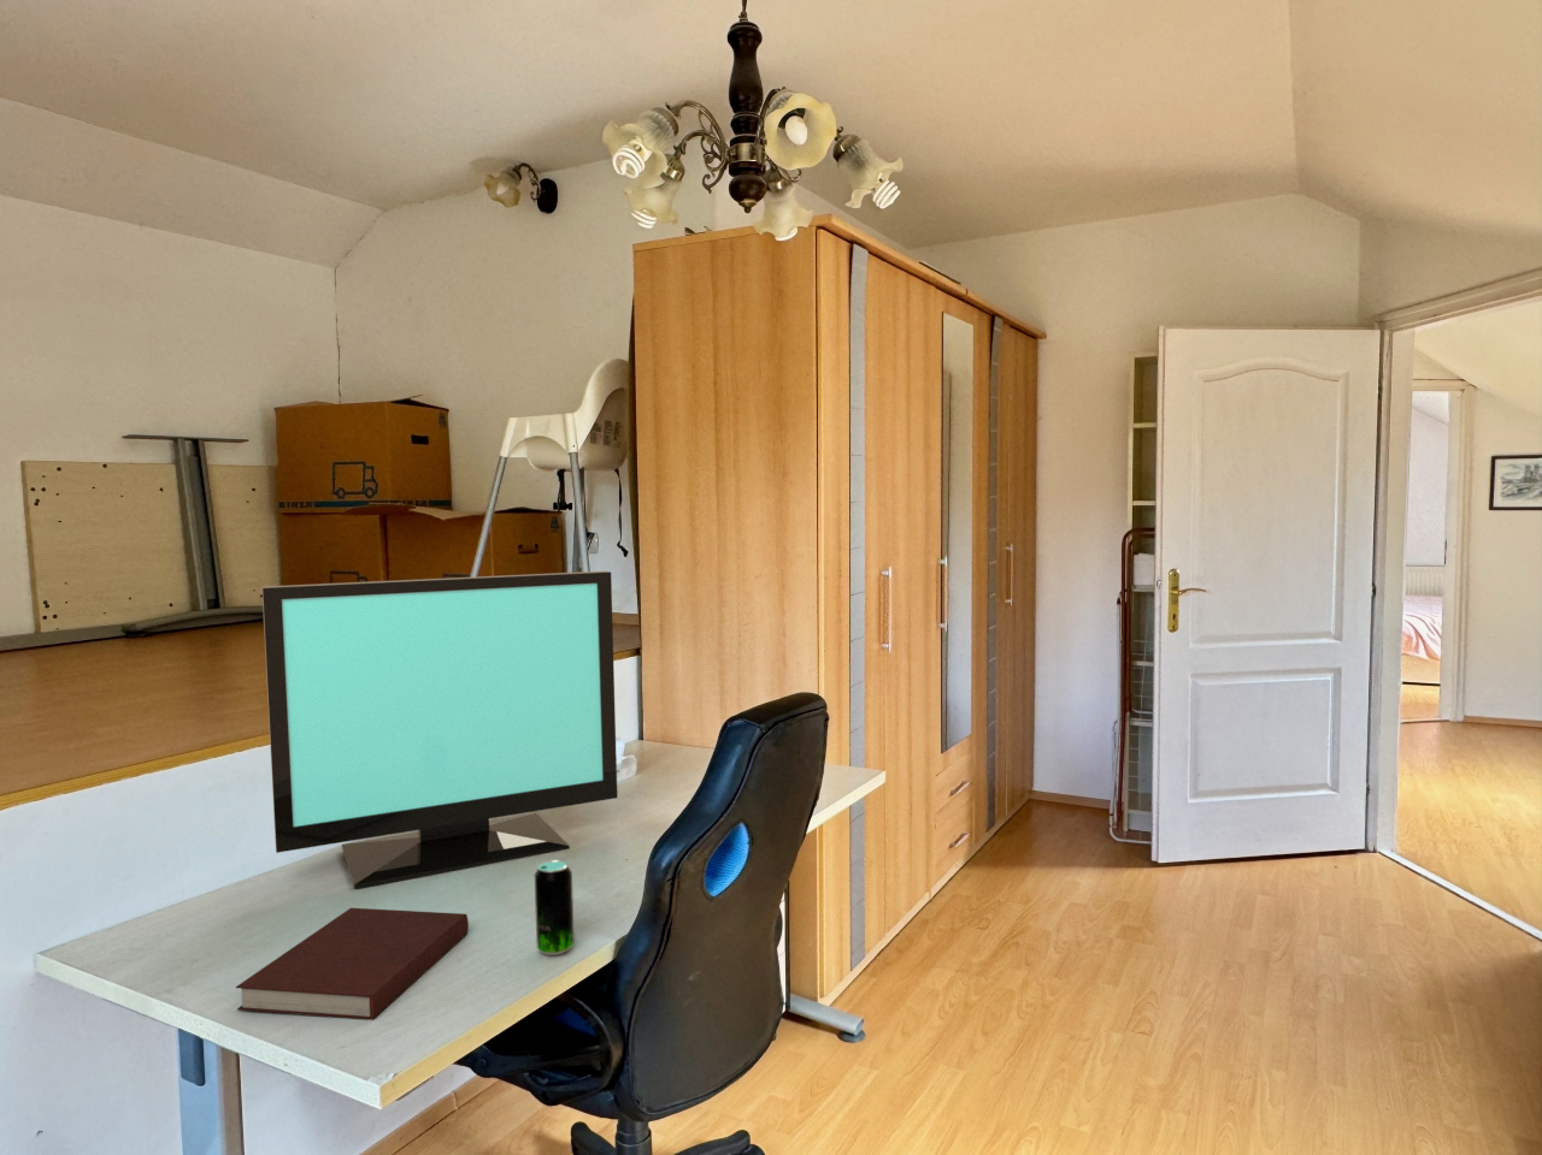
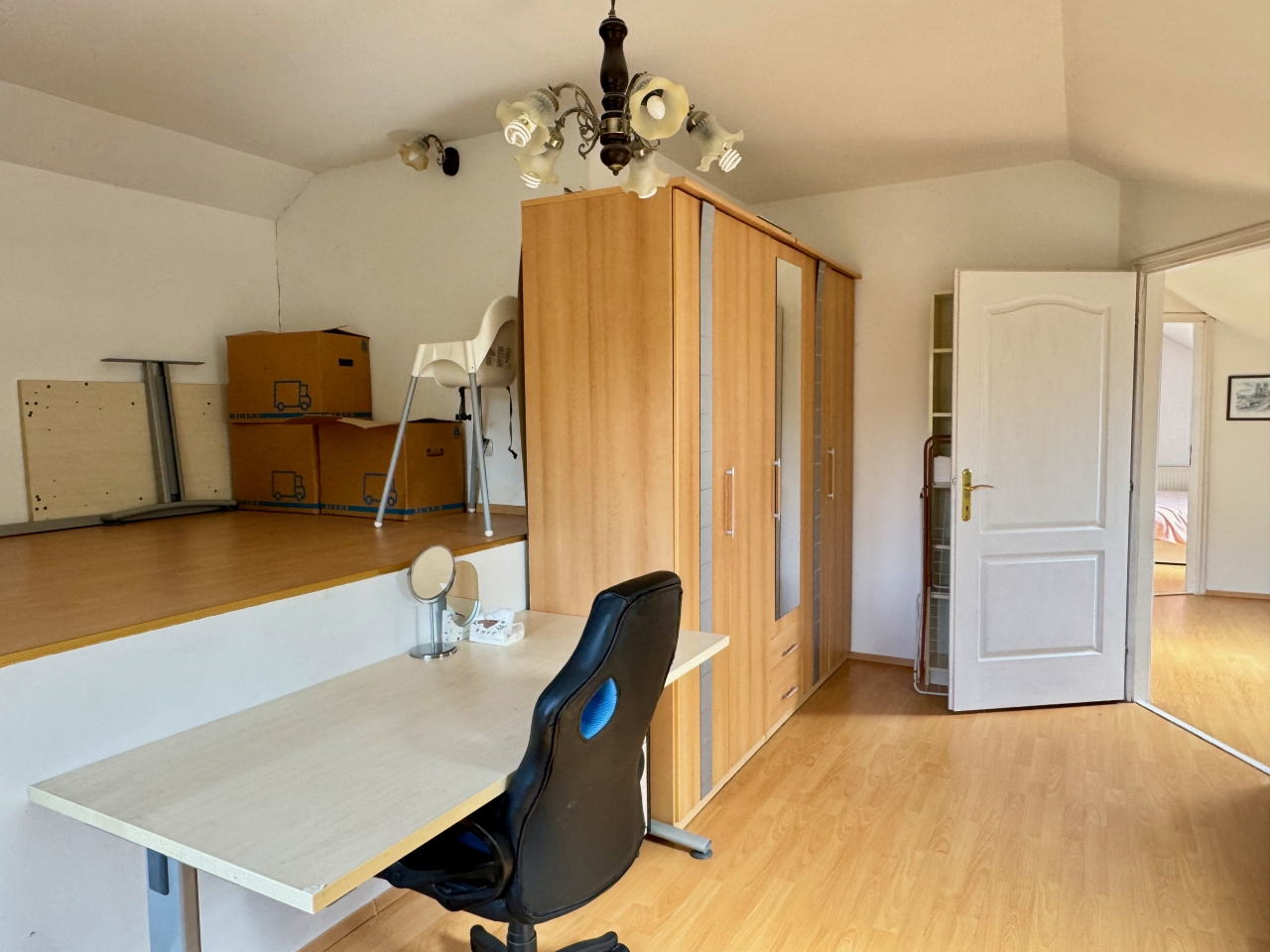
- monitor [261,570,618,891]
- beverage can [534,859,576,956]
- notebook [234,907,470,1022]
